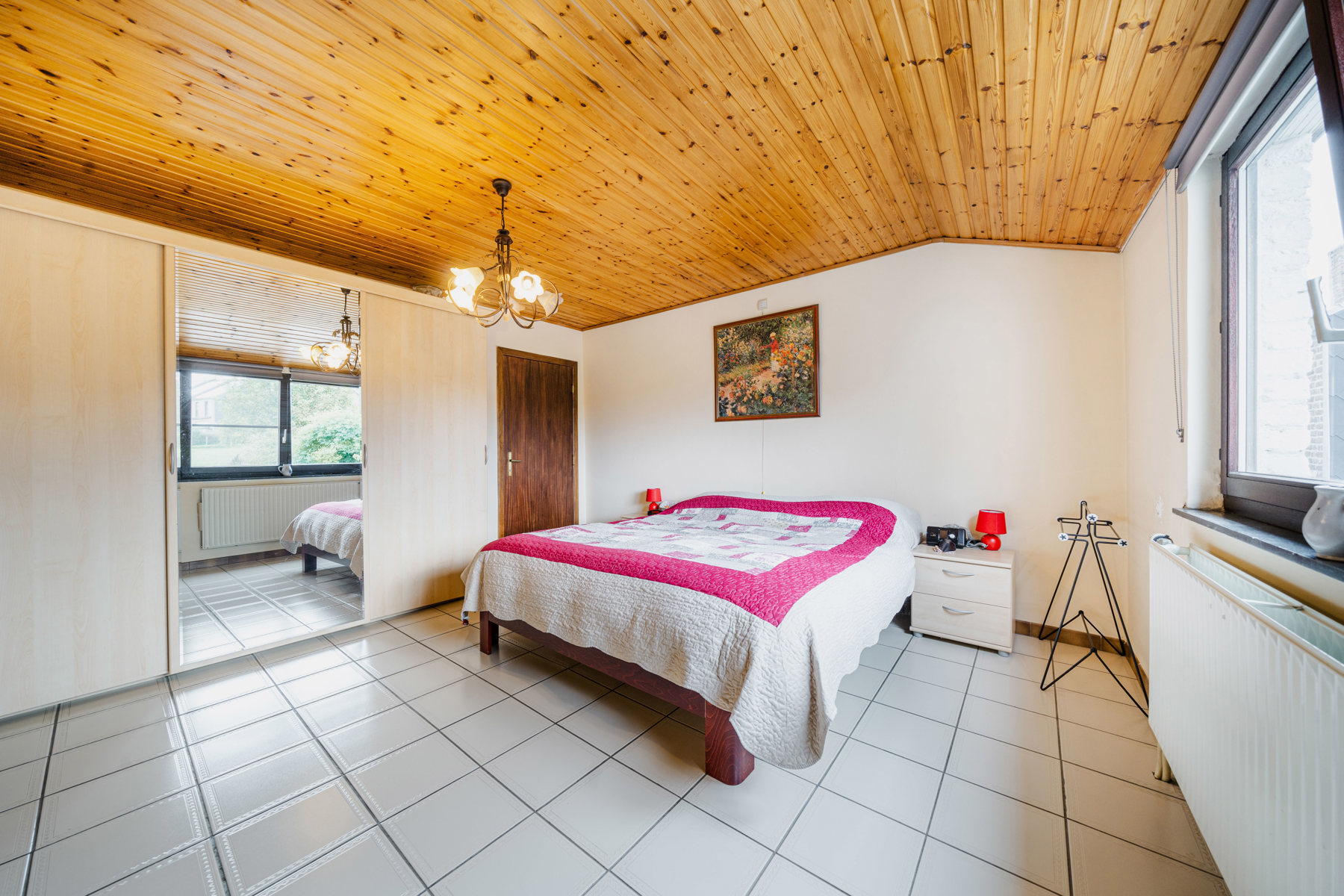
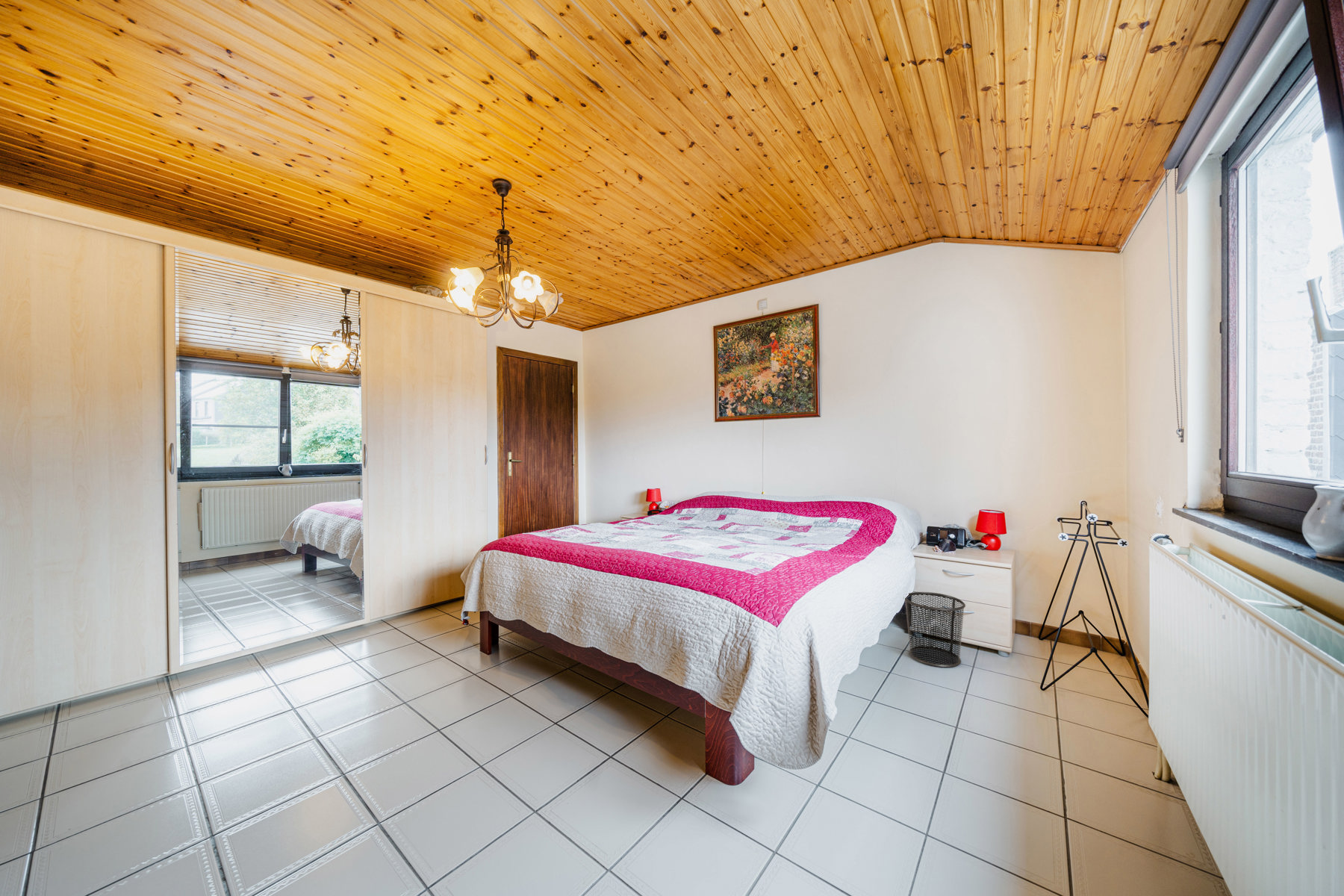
+ waste bin [904,591,966,668]
